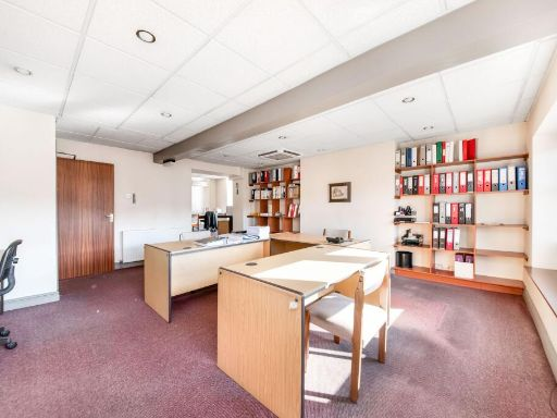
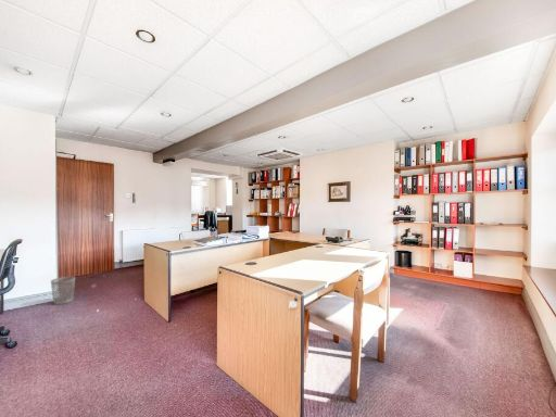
+ wastebasket [50,276,76,305]
